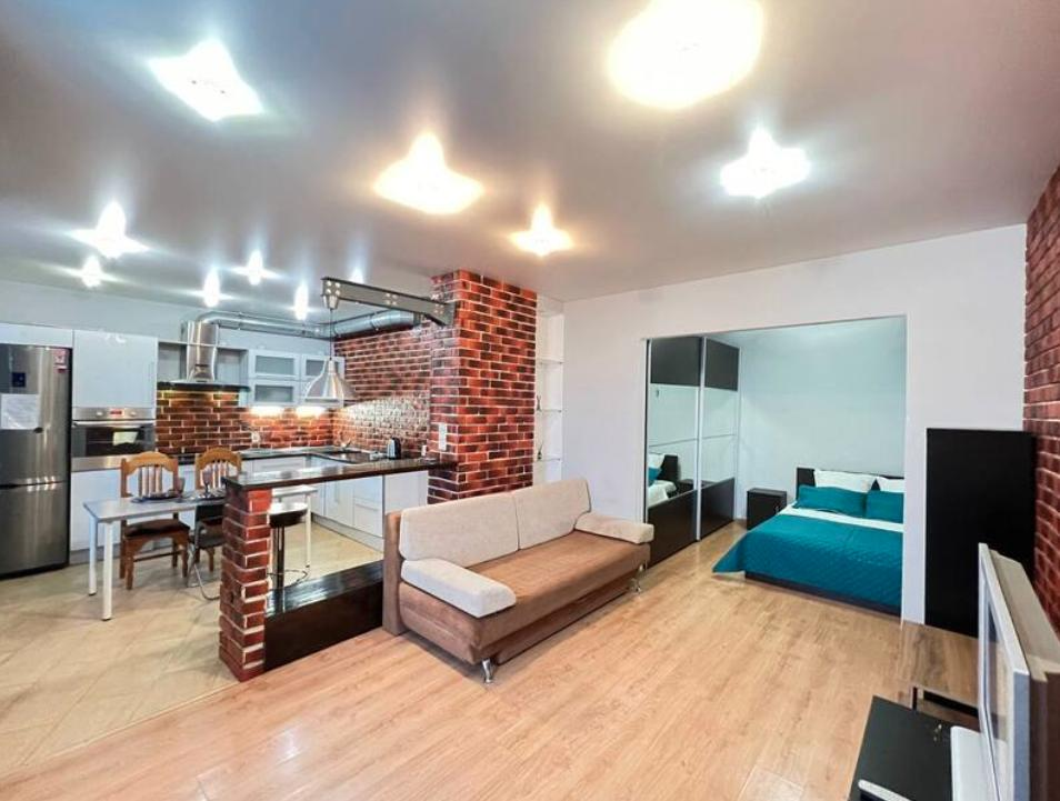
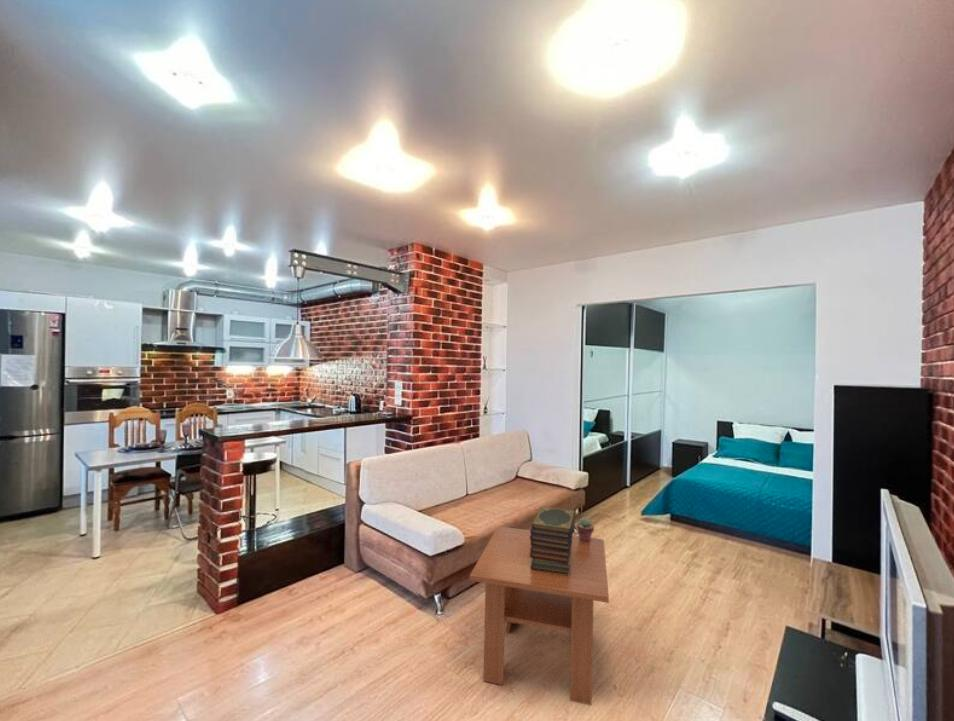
+ coffee table [469,525,610,706]
+ book stack [530,506,576,576]
+ potted succulent [576,517,595,543]
